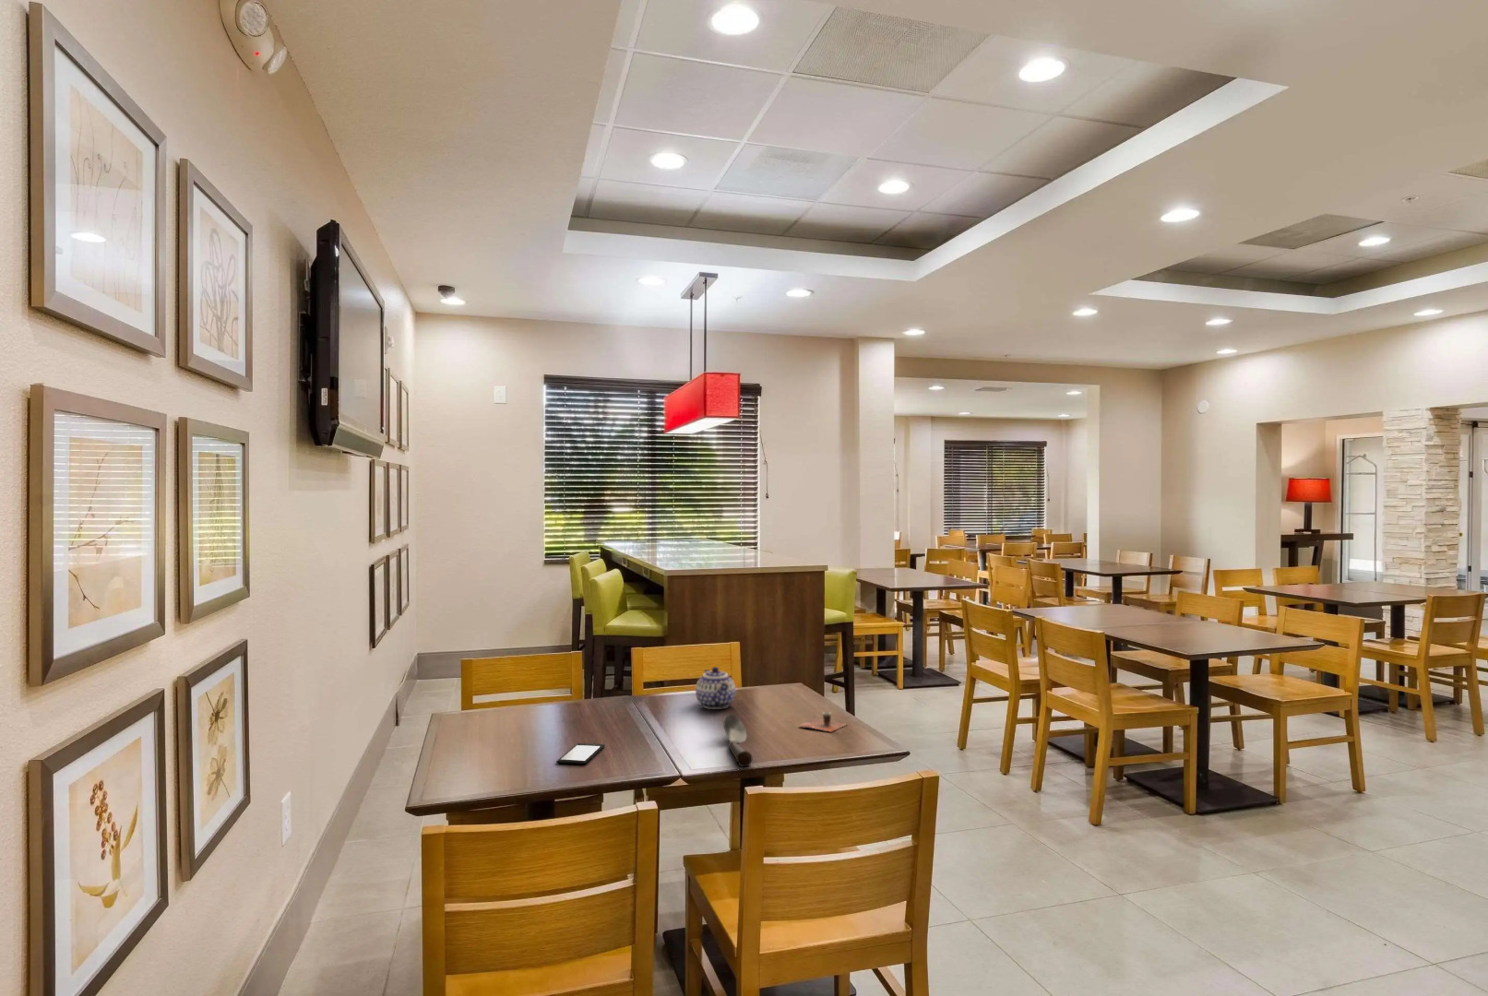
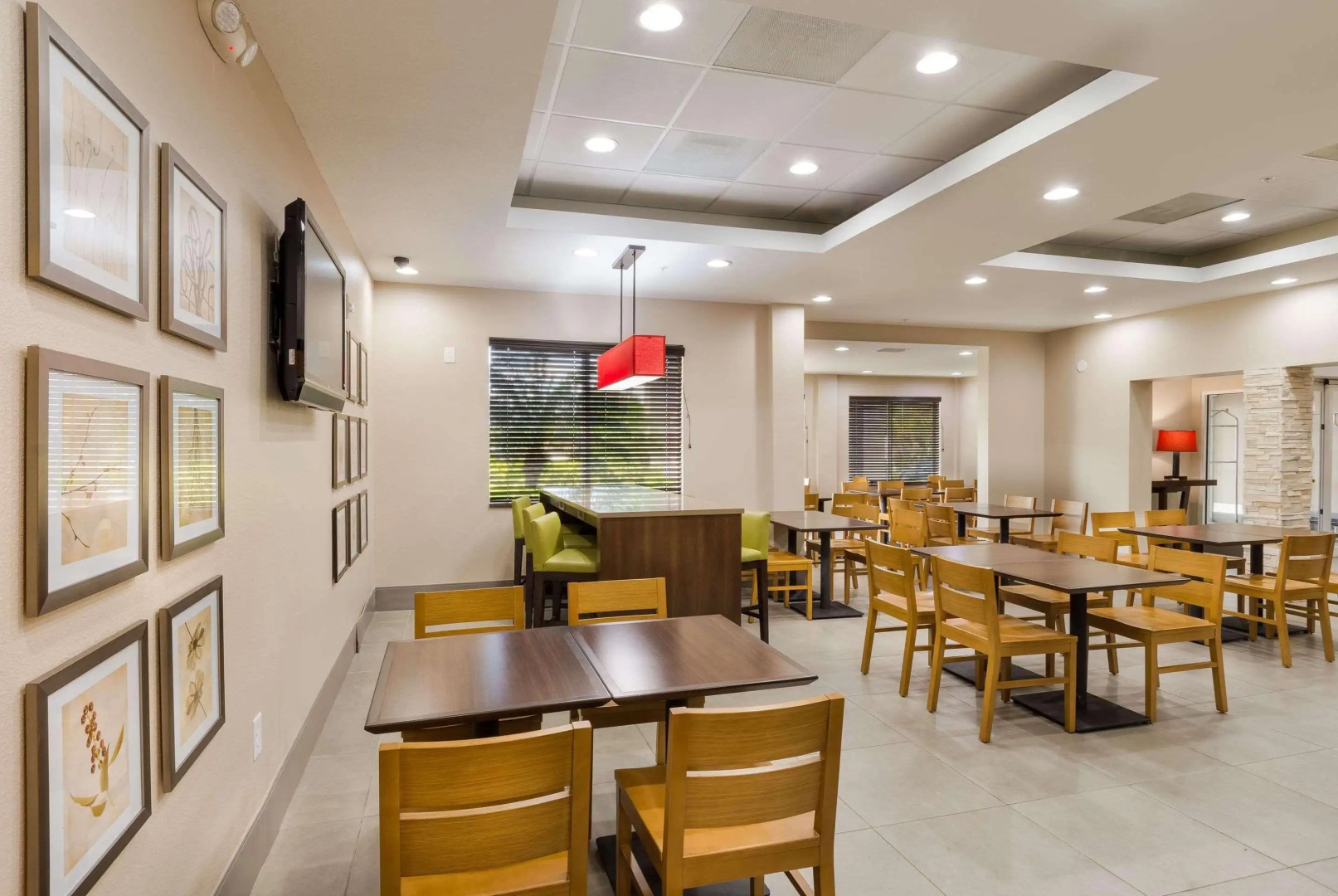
- smartphone [555,743,606,766]
- spoon [723,713,753,767]
- cup [798,711,849,734]
- teapot [695,666,736,710]
